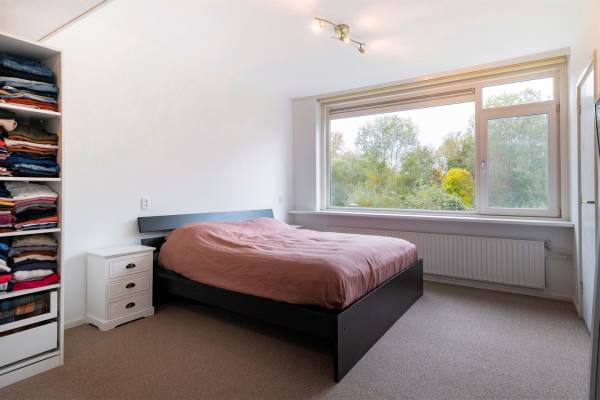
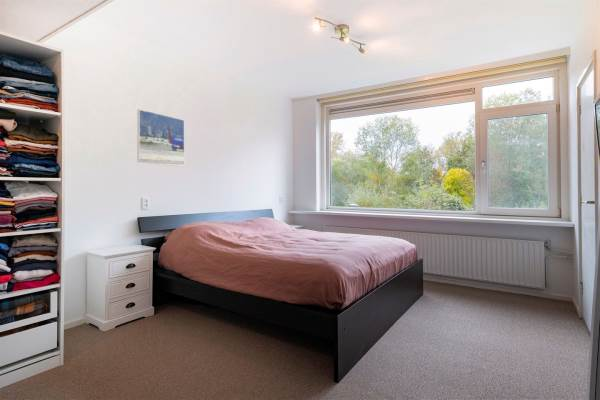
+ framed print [136,108,185,168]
